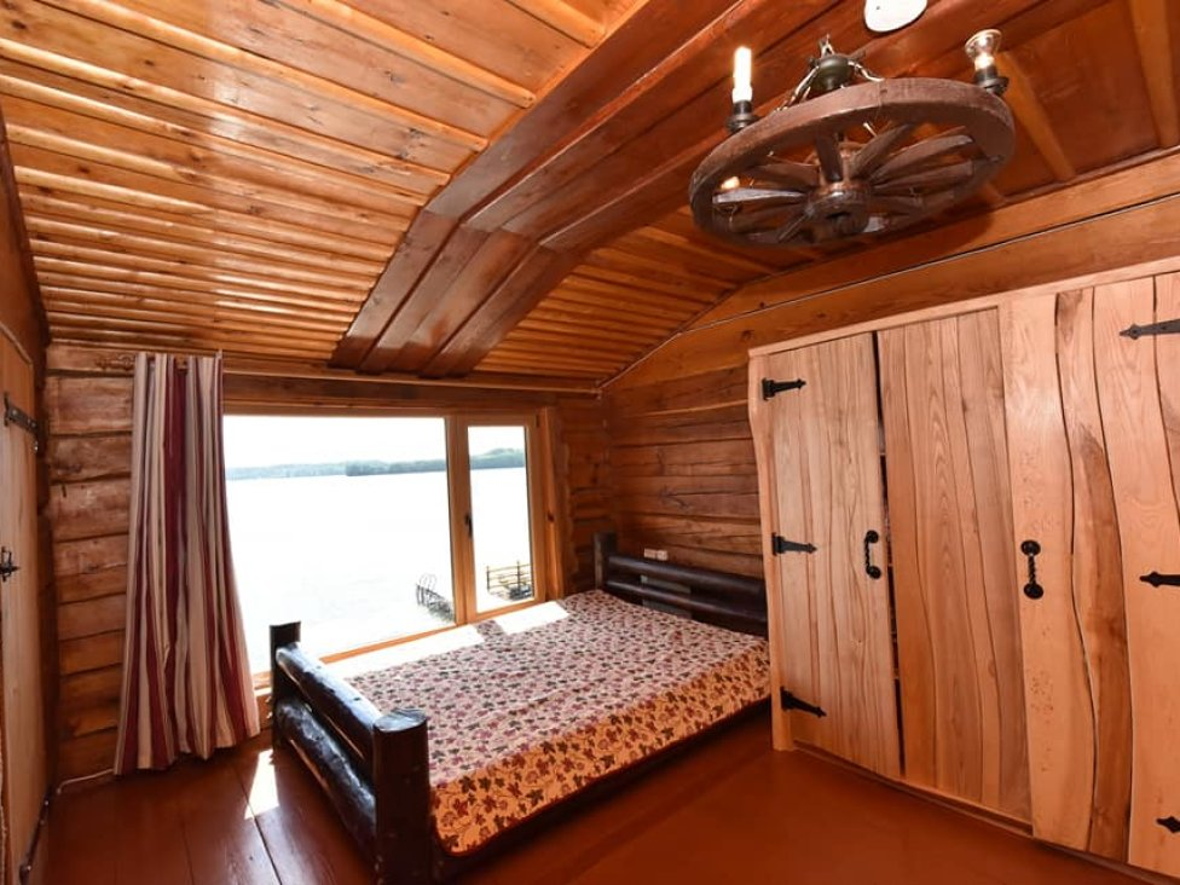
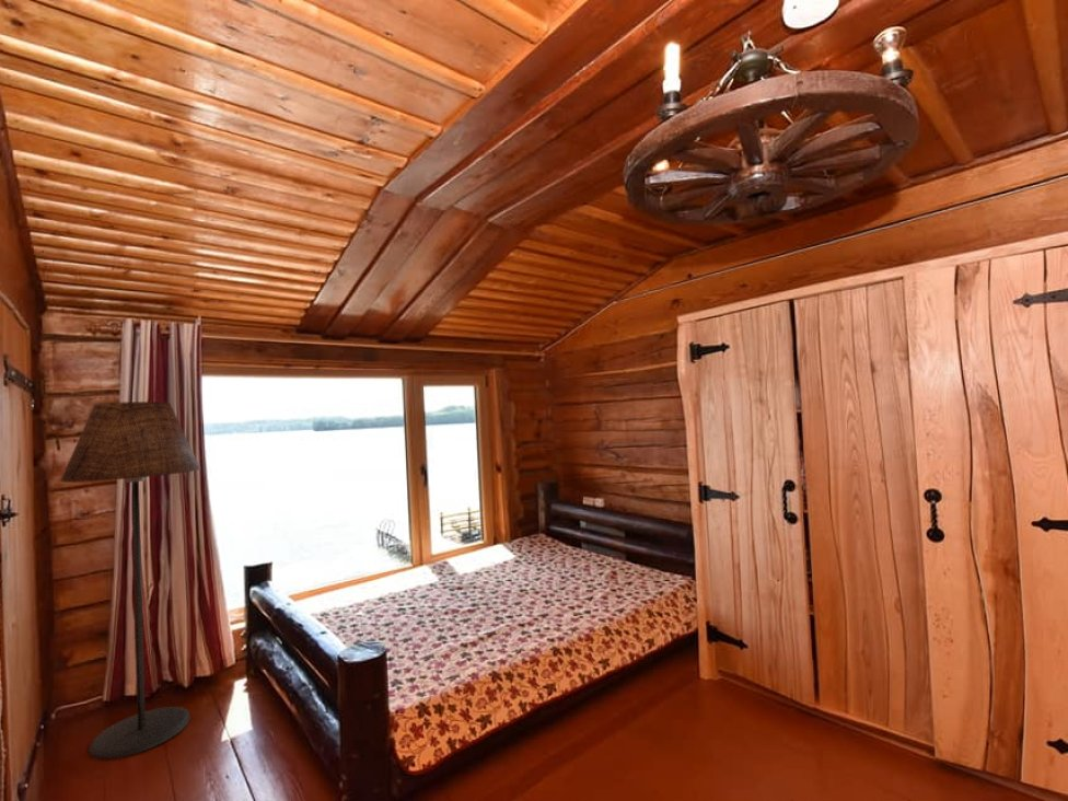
+ floor lamp [59,400,202,761]
